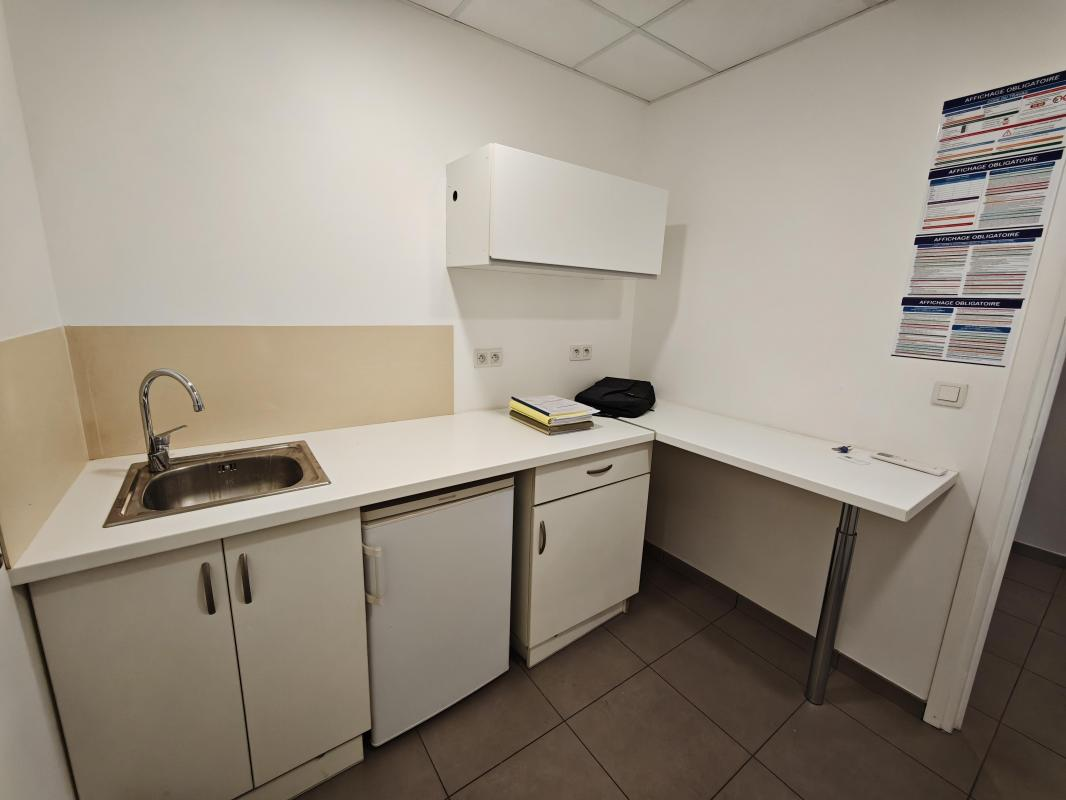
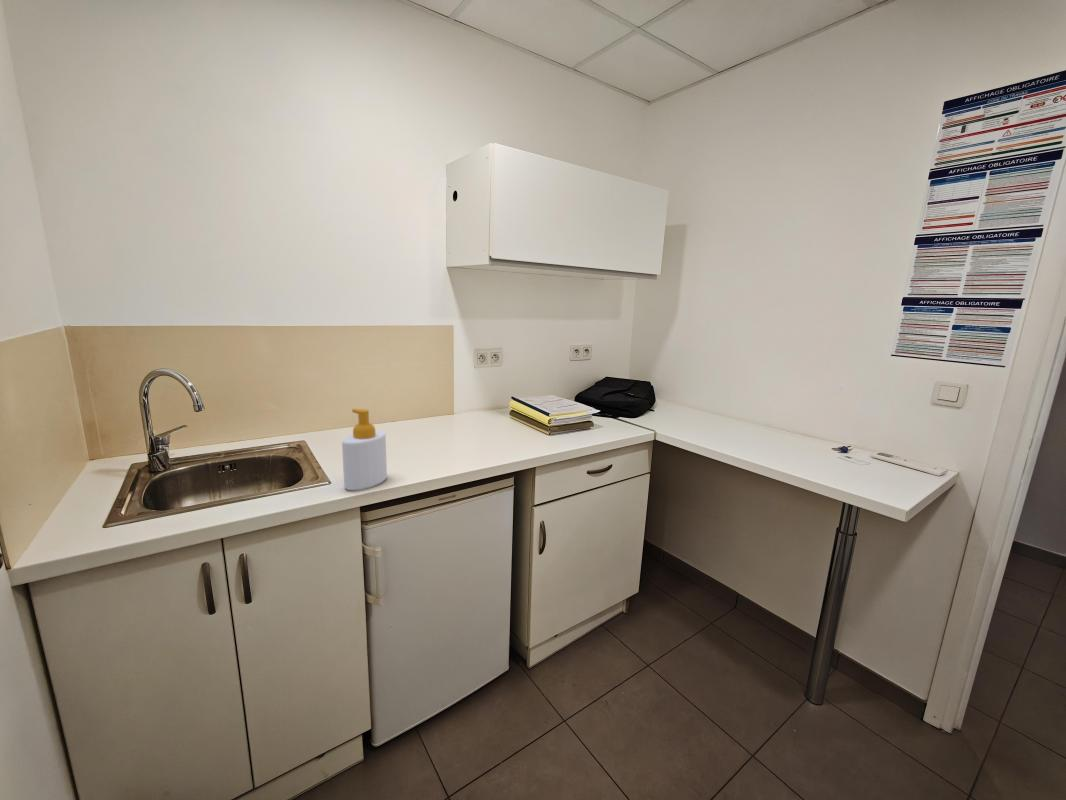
+ soap bottle [341,408,388,491]
